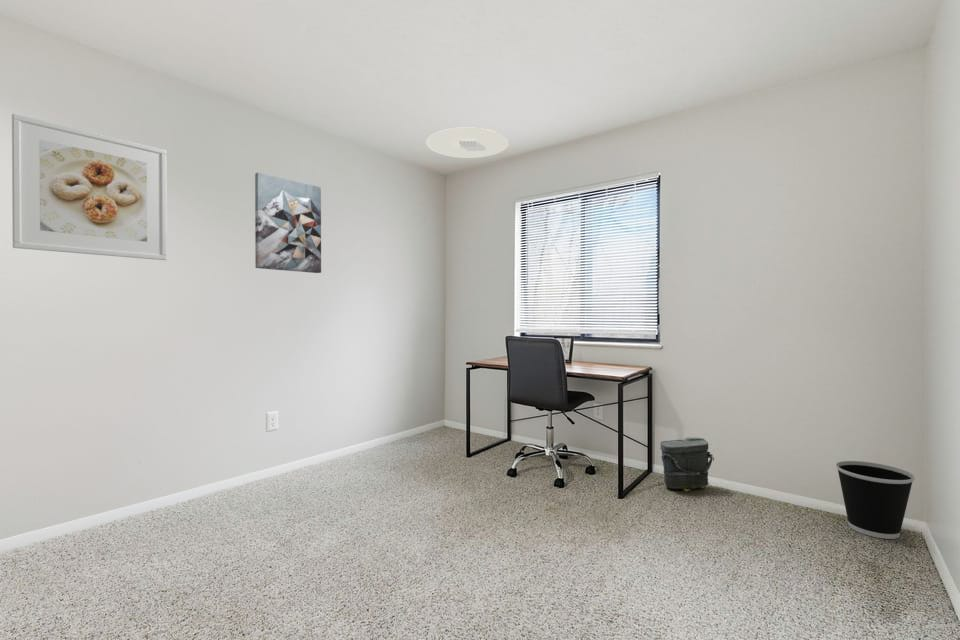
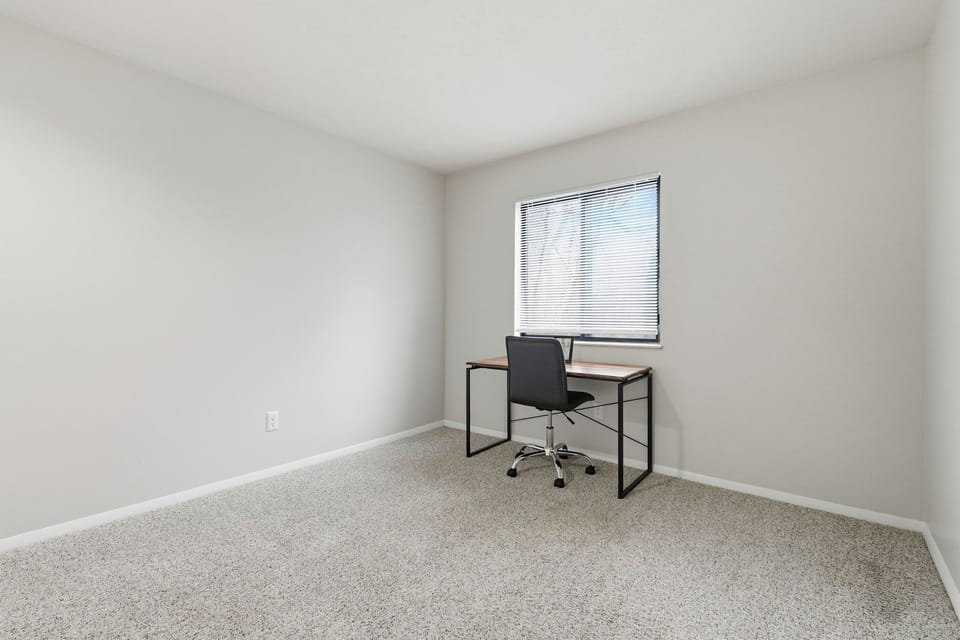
- ceiling light [425,126,509,159]
- wastebasket [835,460,916,540]
- wall art [254,172,322,274]
- bag [659,436,715,492]
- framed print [11,113,168,261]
